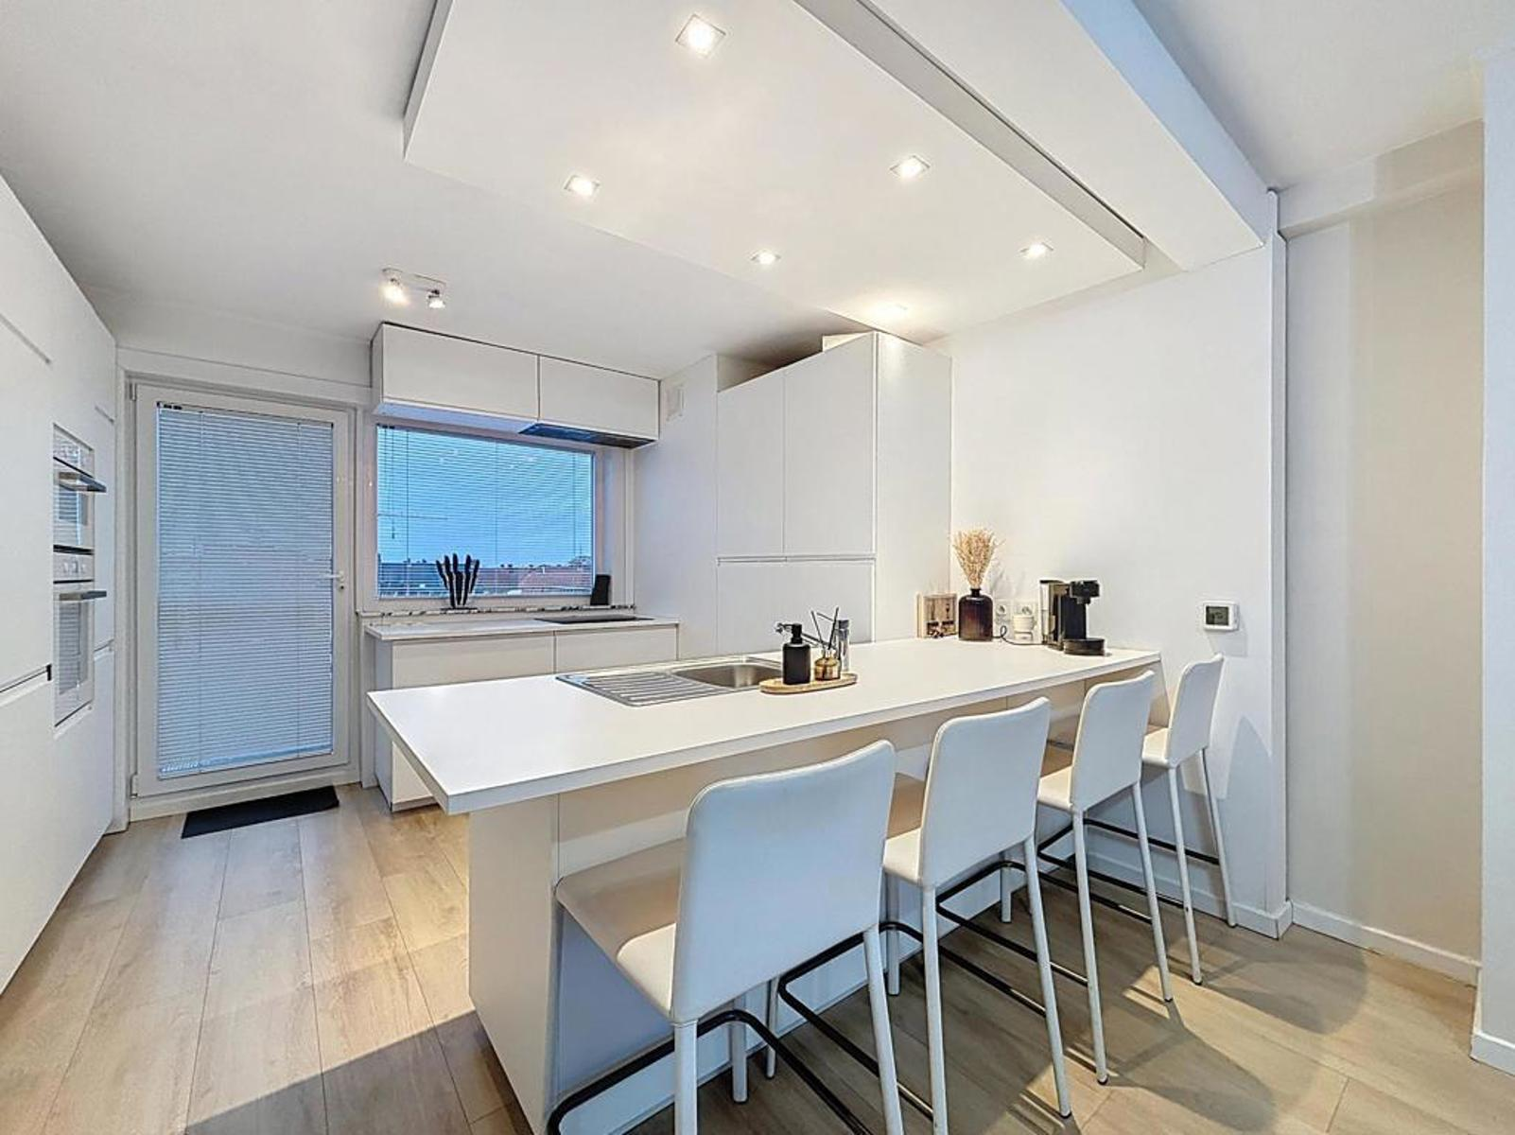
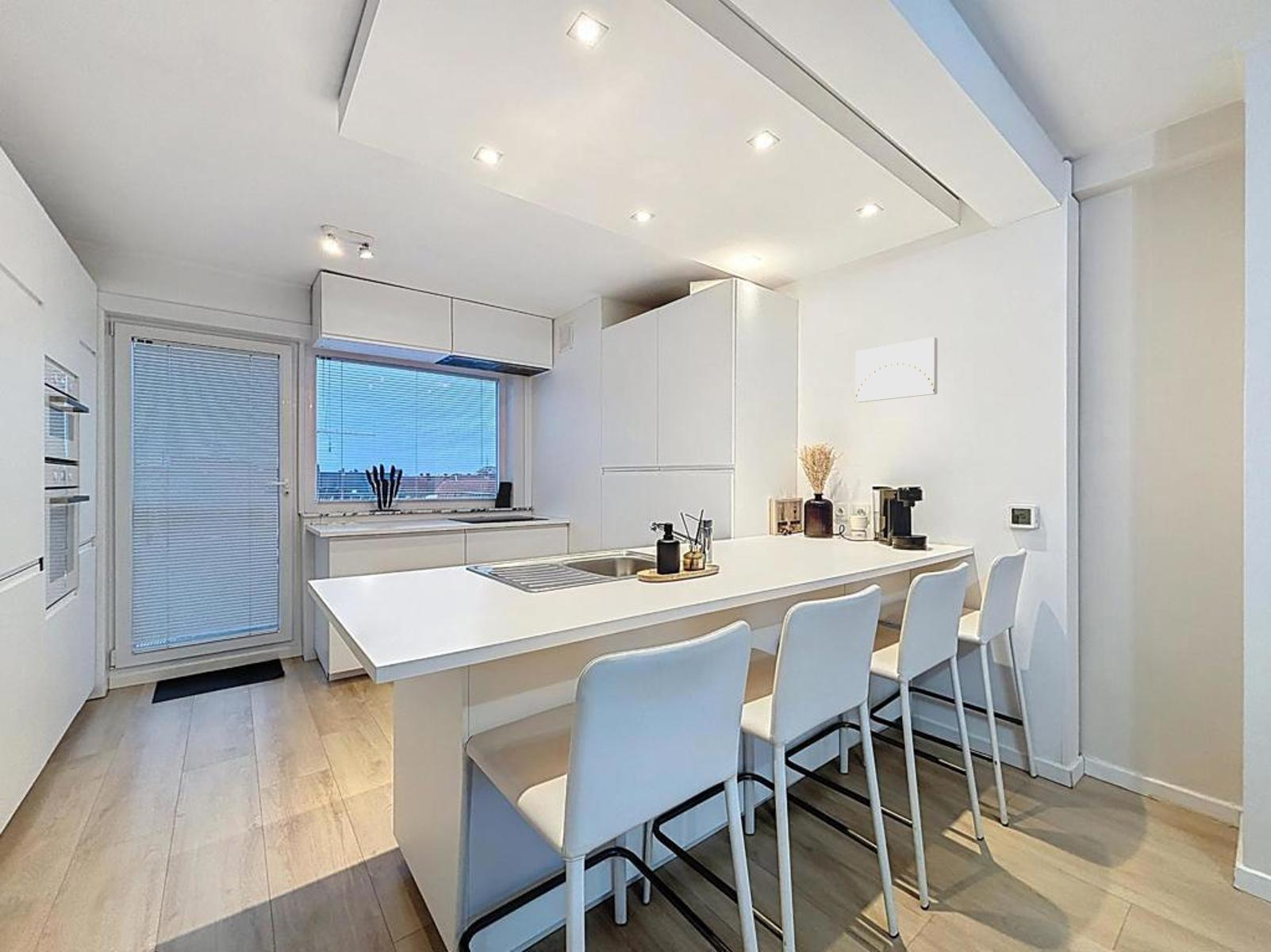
+ wall art [854,336,939,403]
